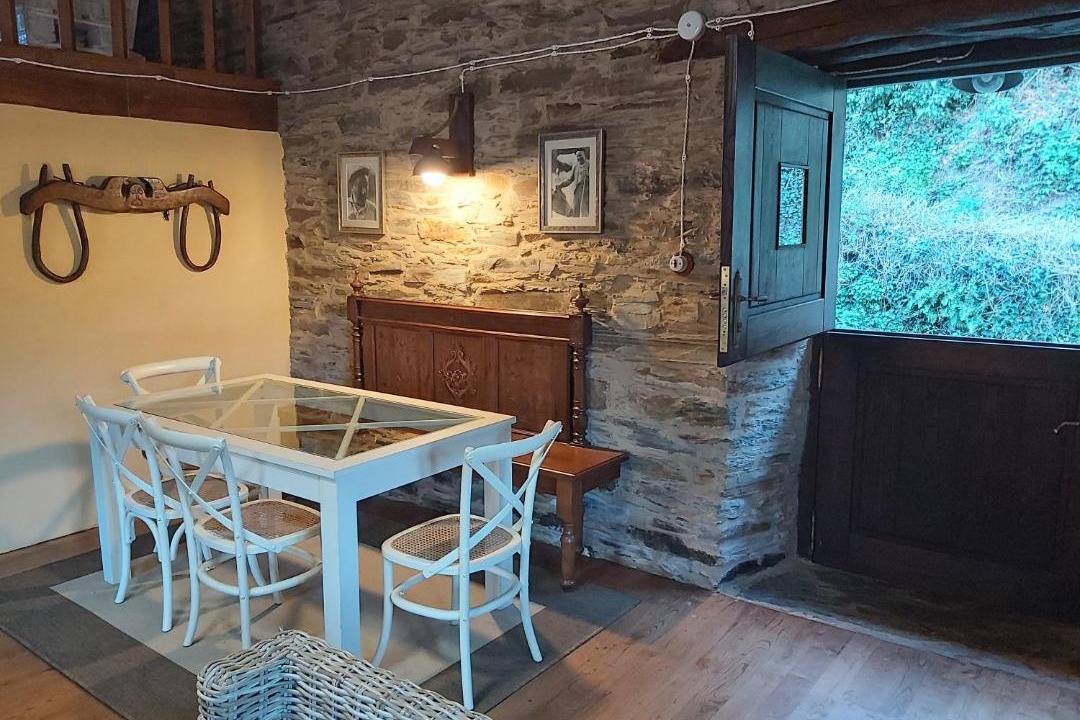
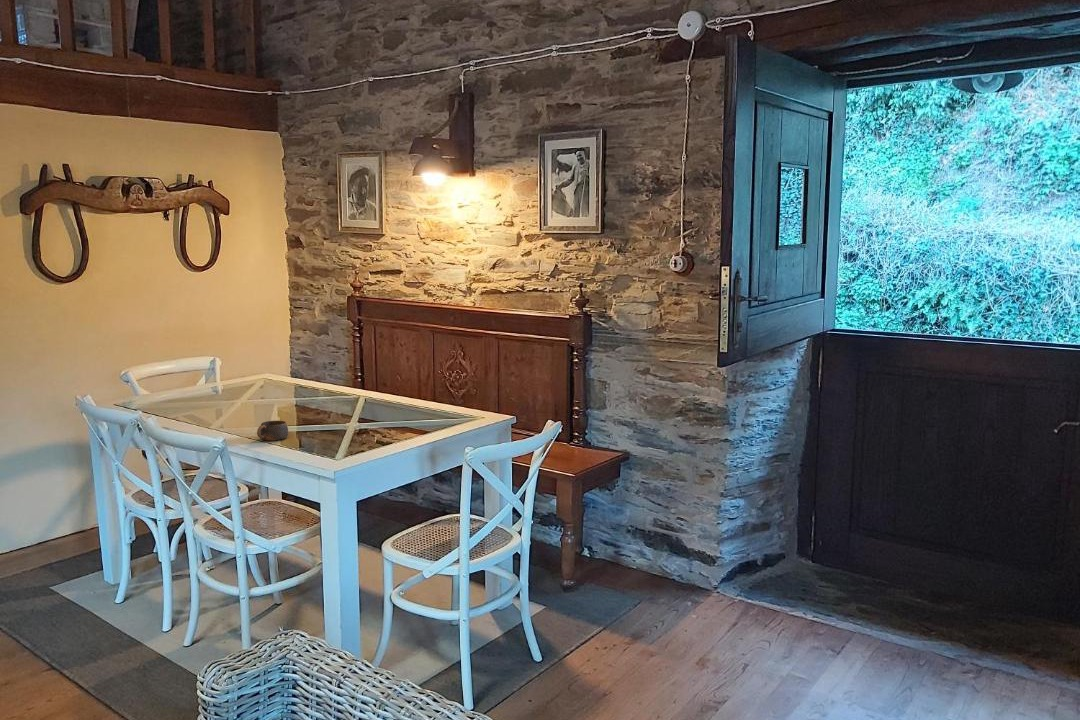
+ cup [256,420,289,441]
